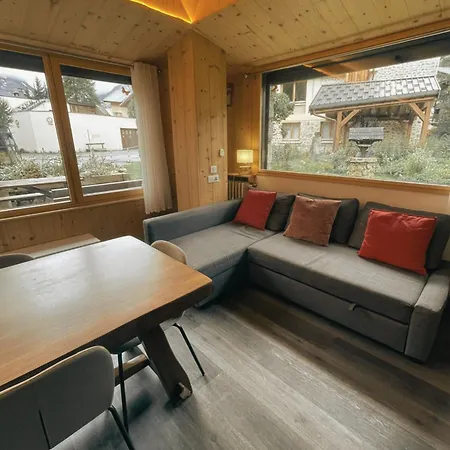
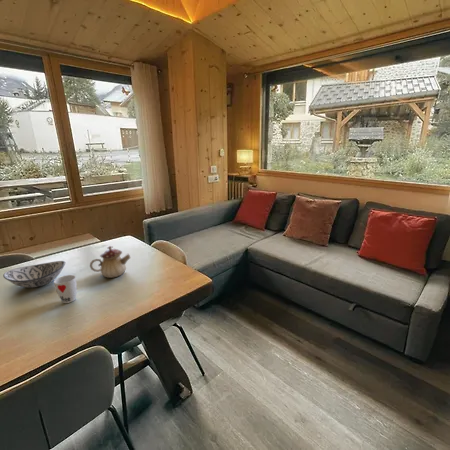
+ decorative bowl [2,260,66,288]
+ cup [53,274,78,304]
+ teapot [89,245,131,279]
